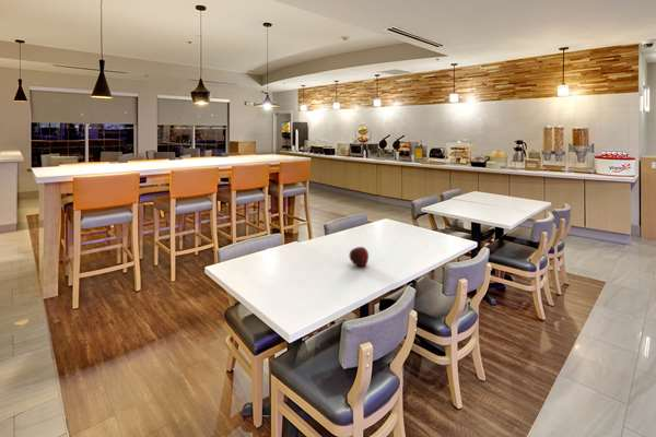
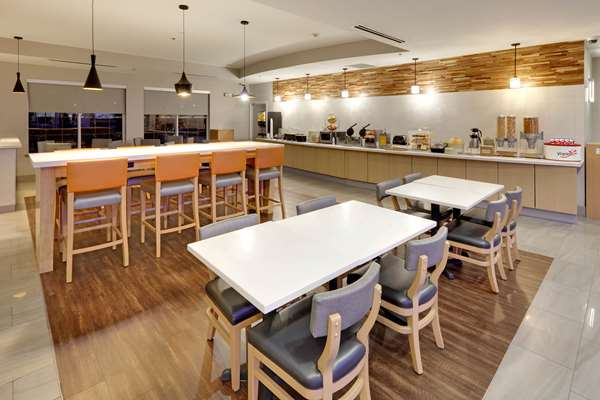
- fruit [349,246,370,268]
